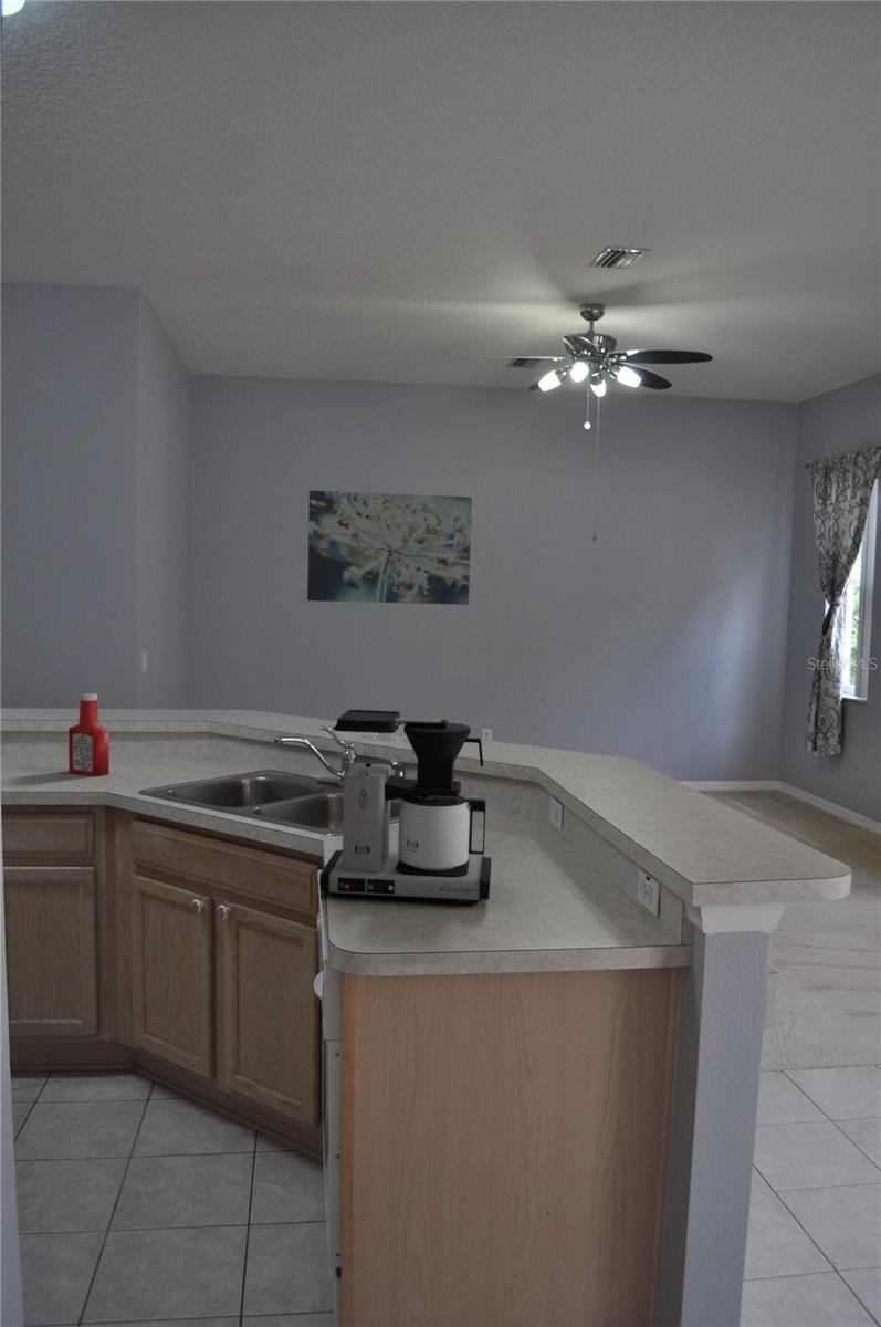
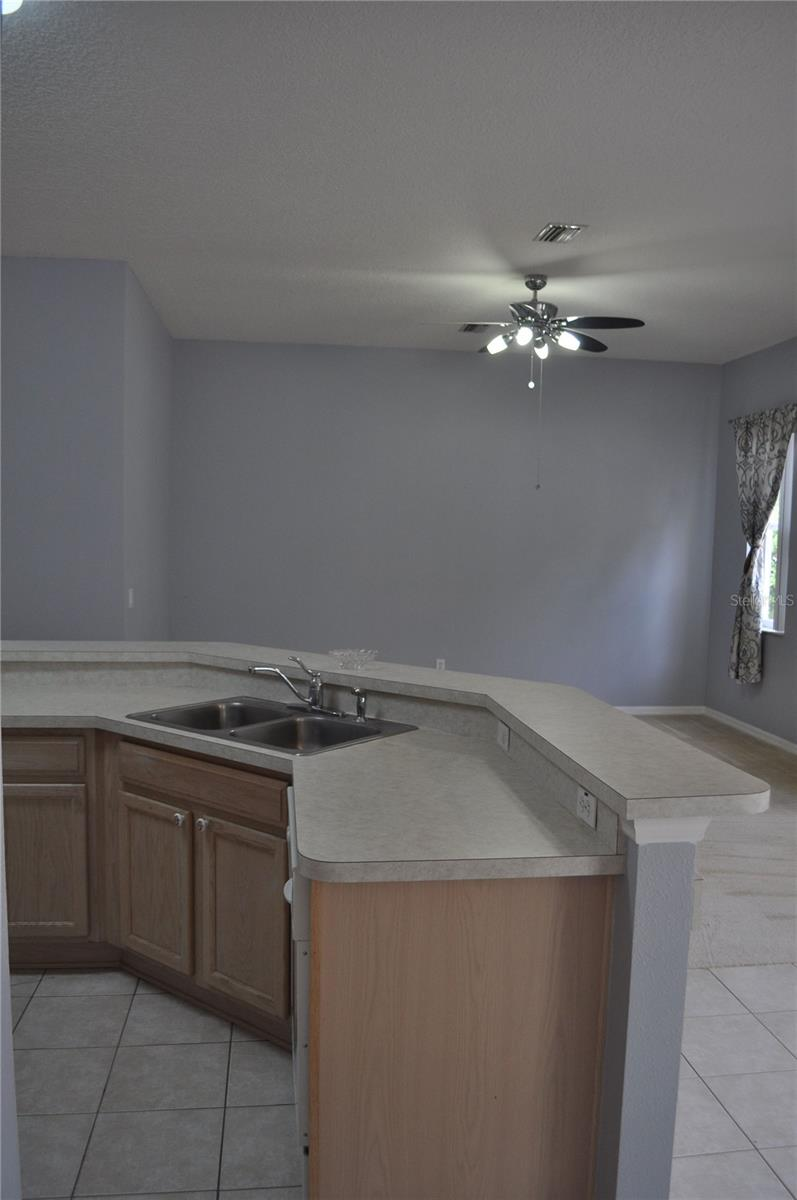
- wall art [306,489,473,606]
- coffee maker [318,709,492,906]
- soap bottle [67,692,111,777]
